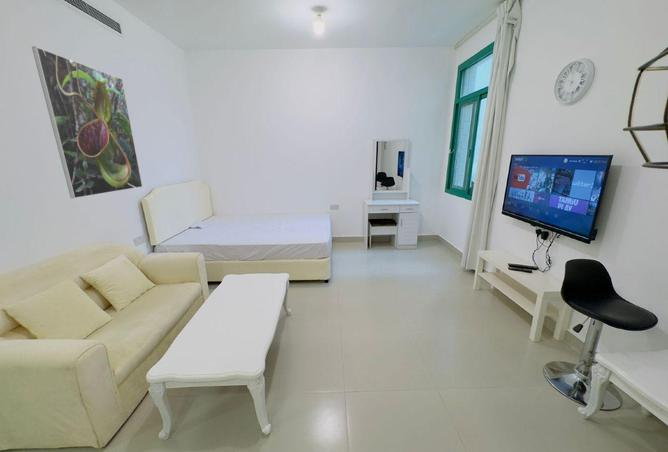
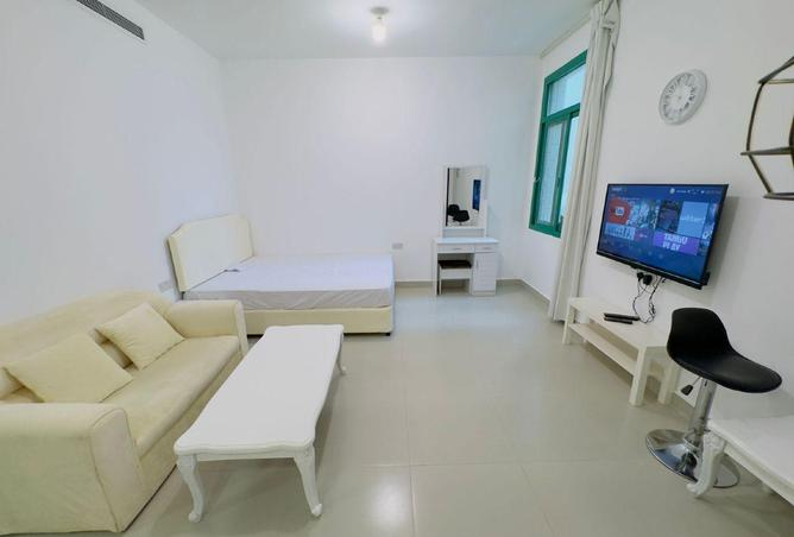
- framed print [31,46,143,199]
